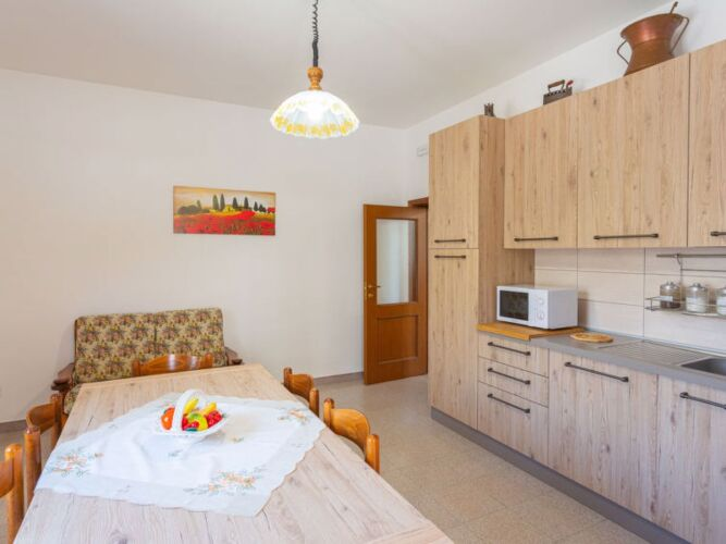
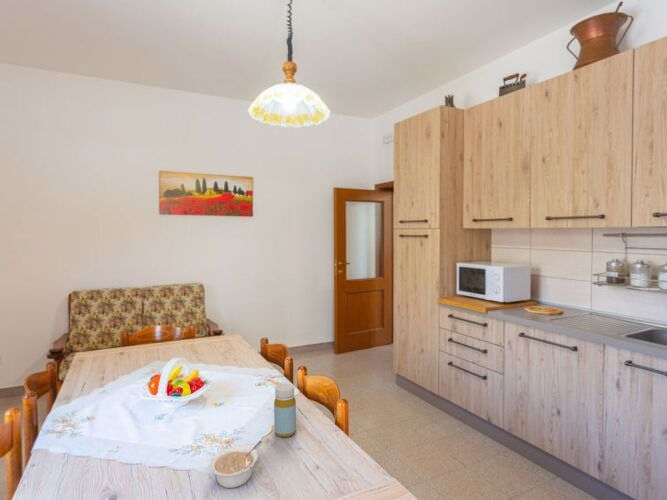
+ legume [209,440,263,489]
+ bottle [273,383,297,438]
